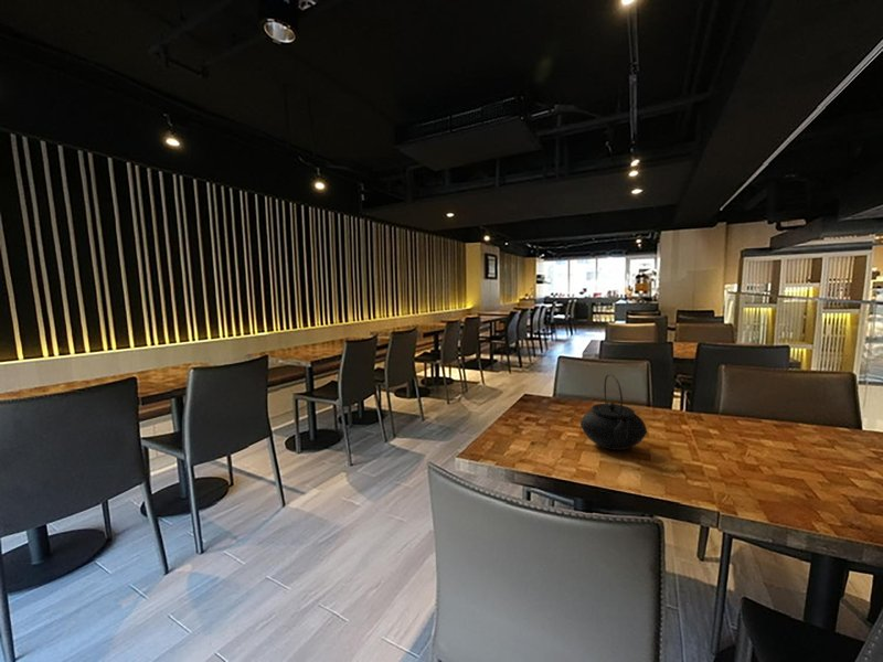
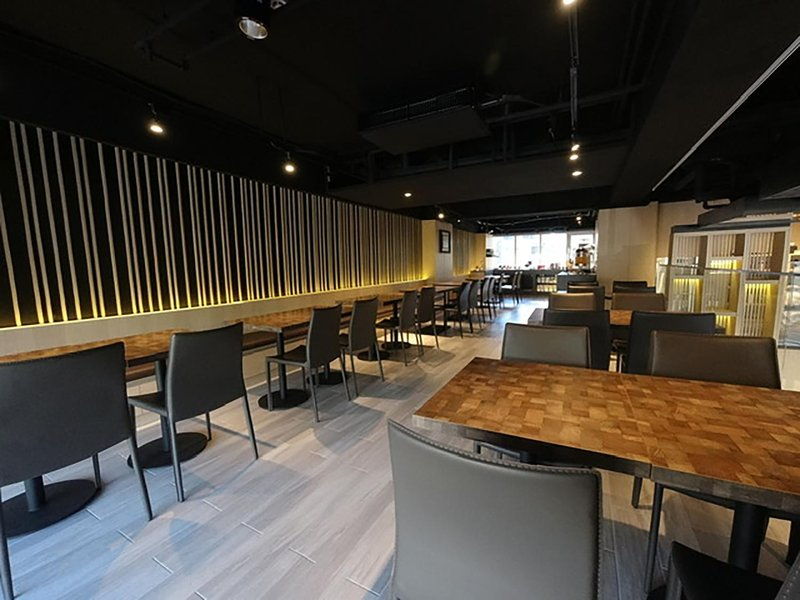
- teapot [579,373,648,451]
